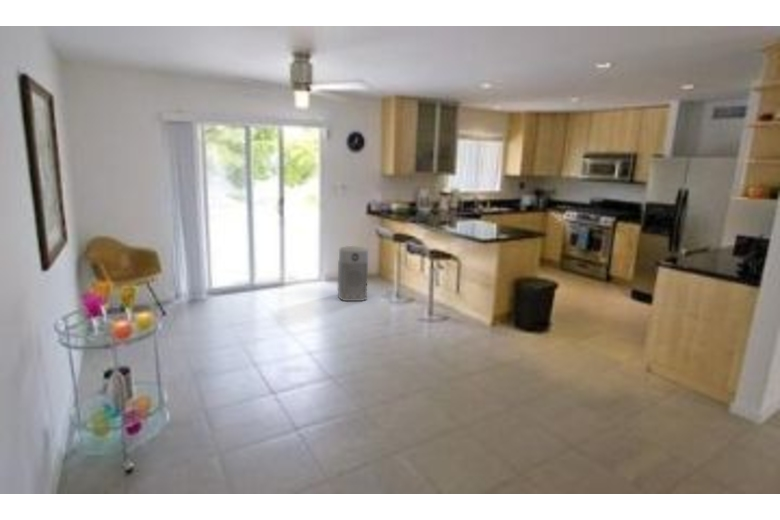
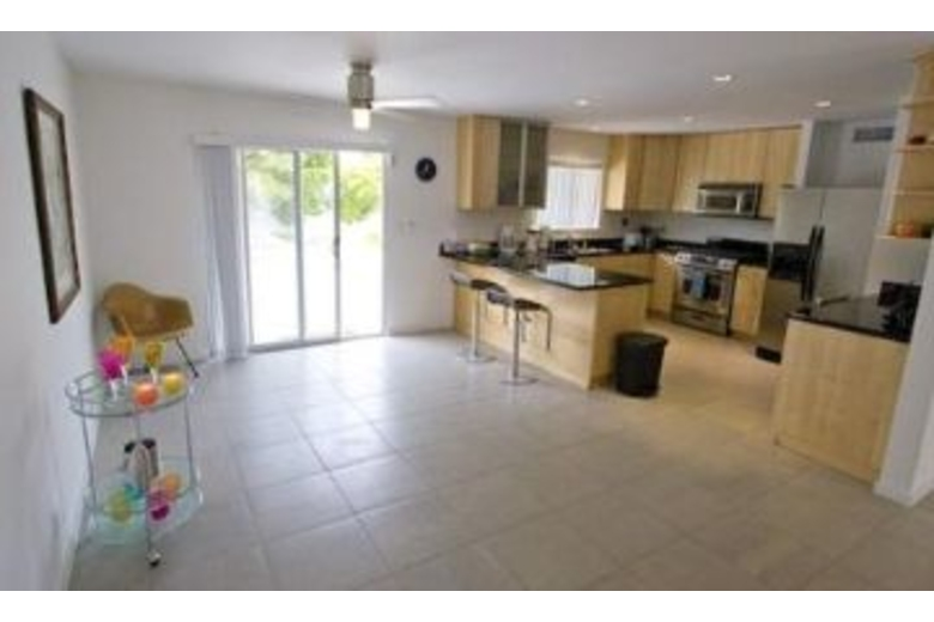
- air purifier [337,245,369,302]
